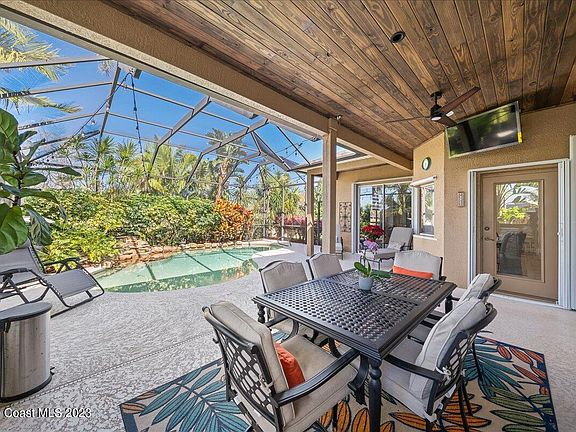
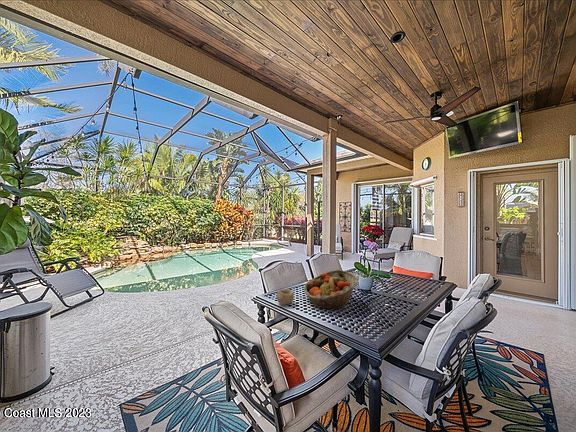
+ bowl [276,288,295,306]
+ fruit basket [303,269,359,311]
